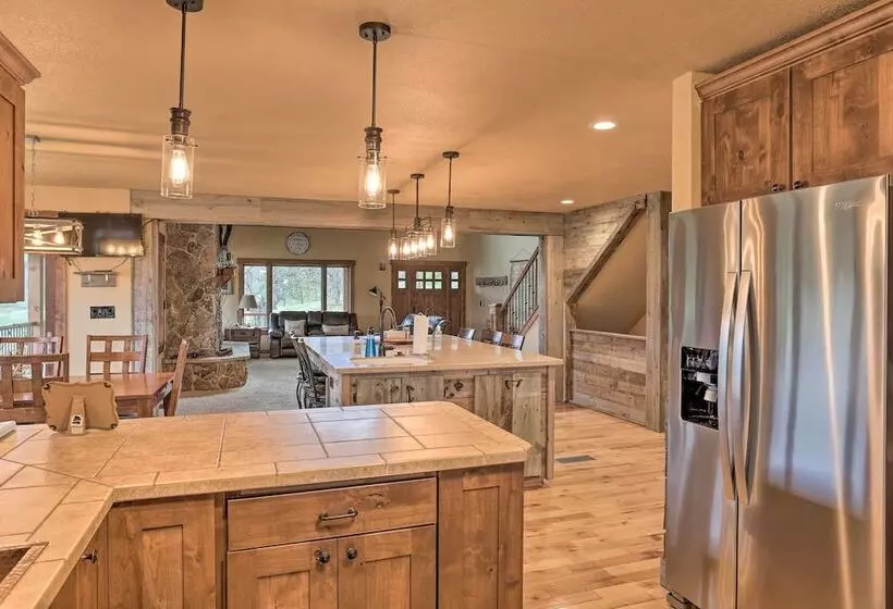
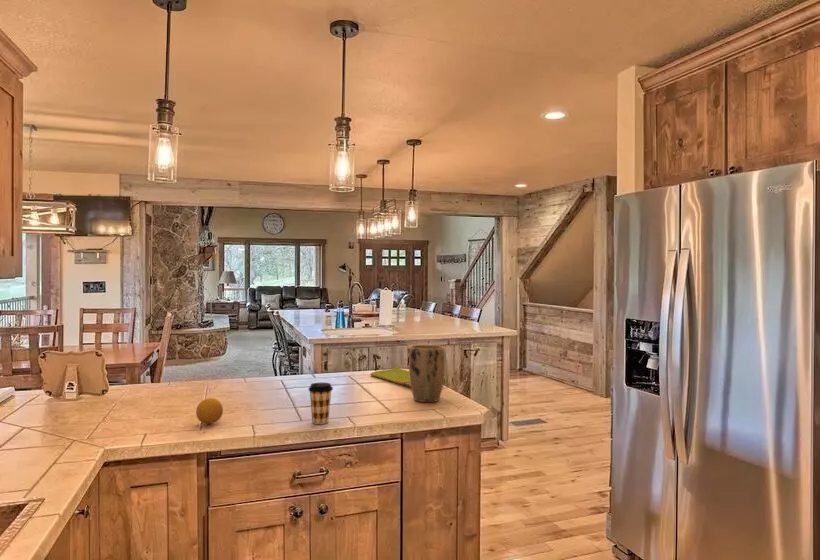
+ plant pot [408,344,446,403]
+ dish towel [369,366,446,388]
+ fruit [195,397,224,425]
+ coffee cup [308,382,334,425]
